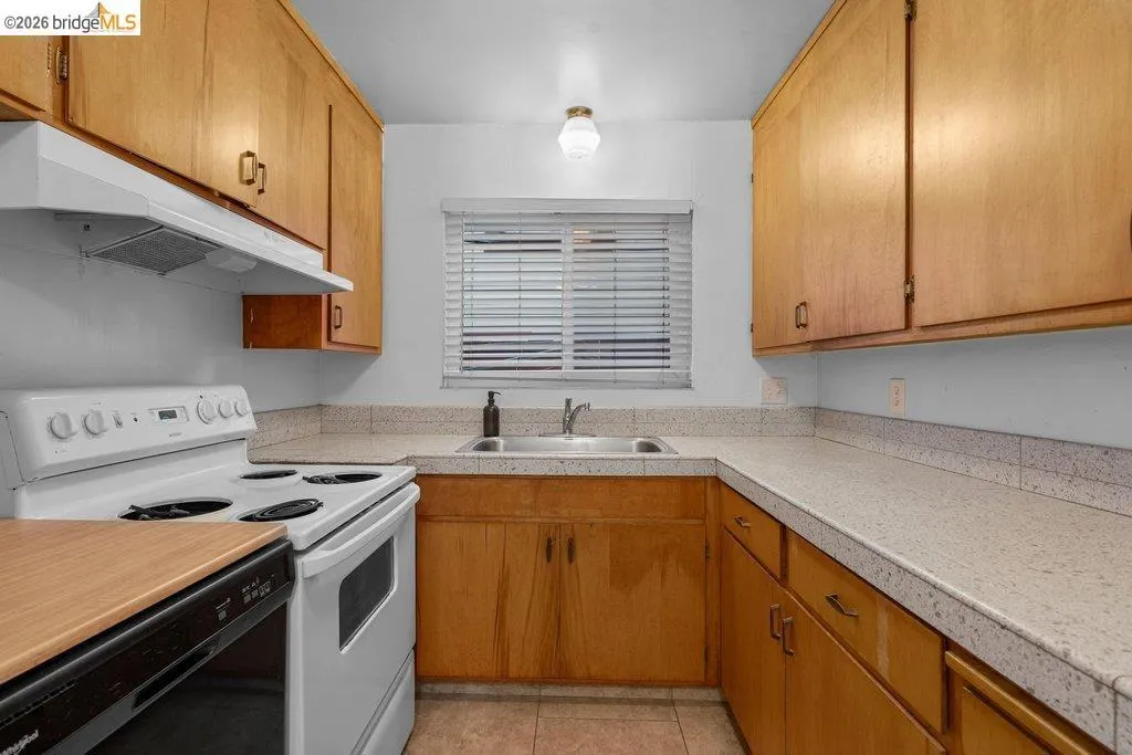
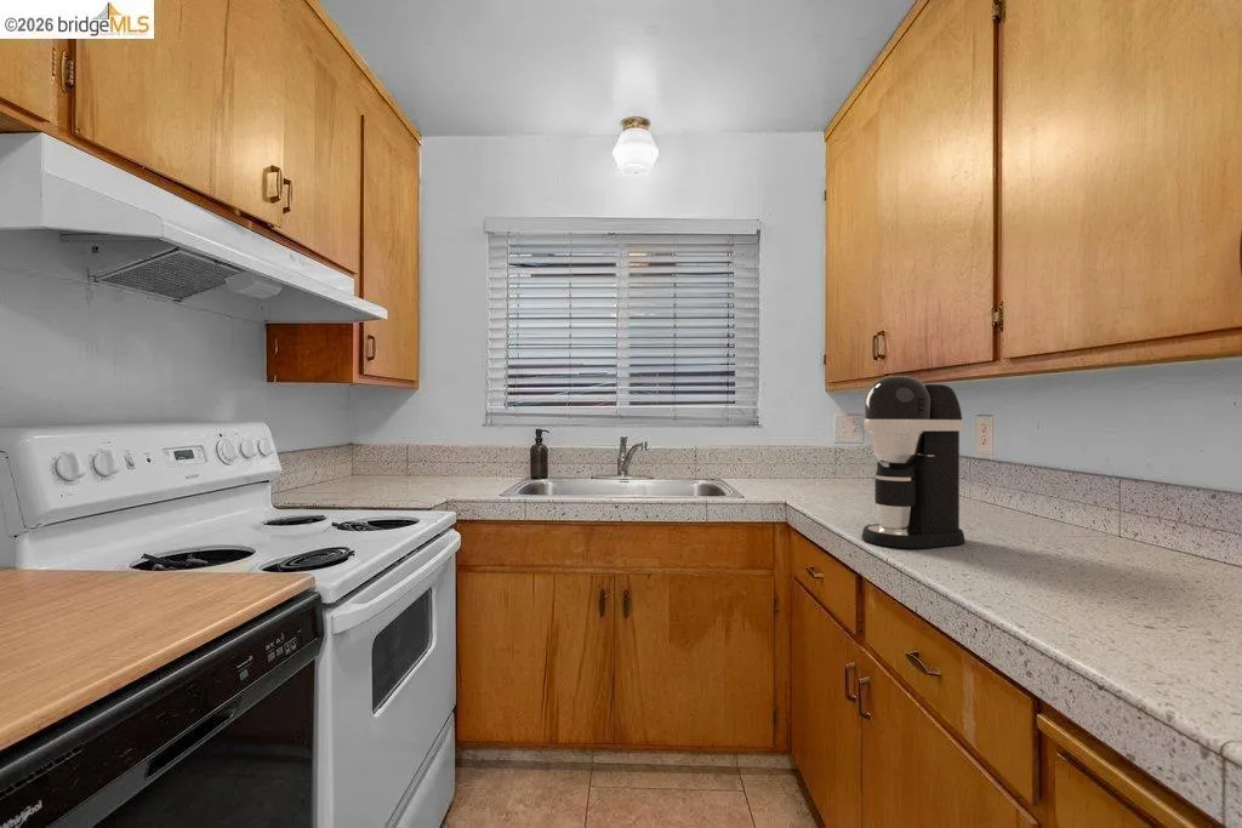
+ coffee maker [861,375,967,549]
